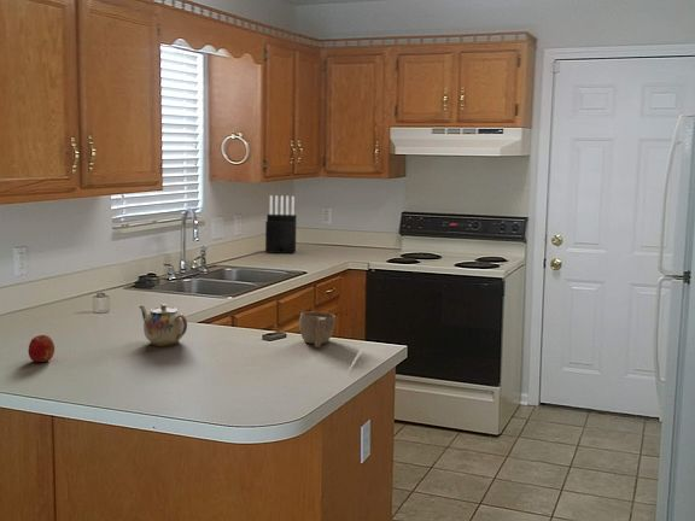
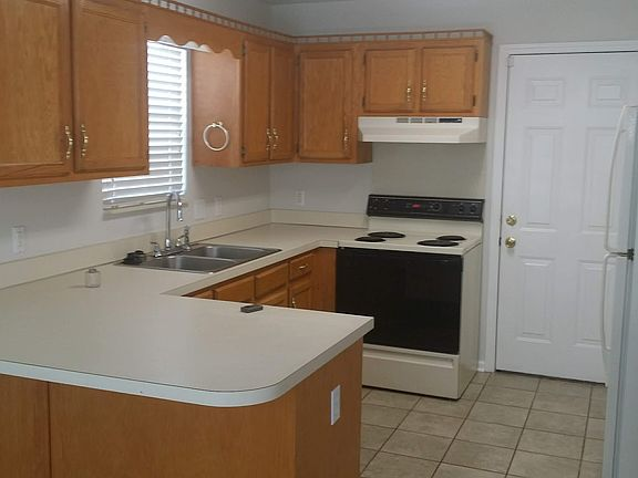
- fruit [27,334,56,363]
- cup [298,310,337,349]
- teapot [138,303,188,347]
- knife block [264,194,298,254]
